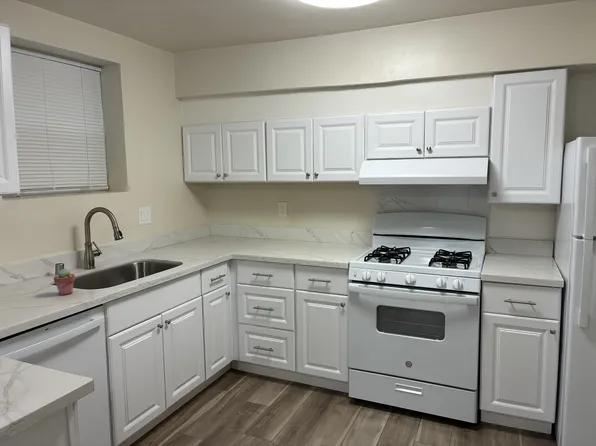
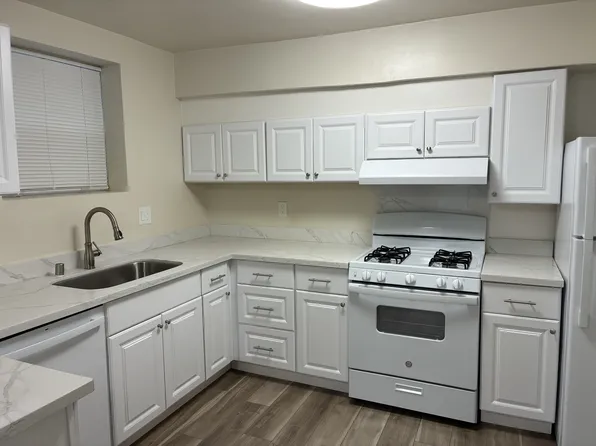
- potted succulent [53,268,76,296]
